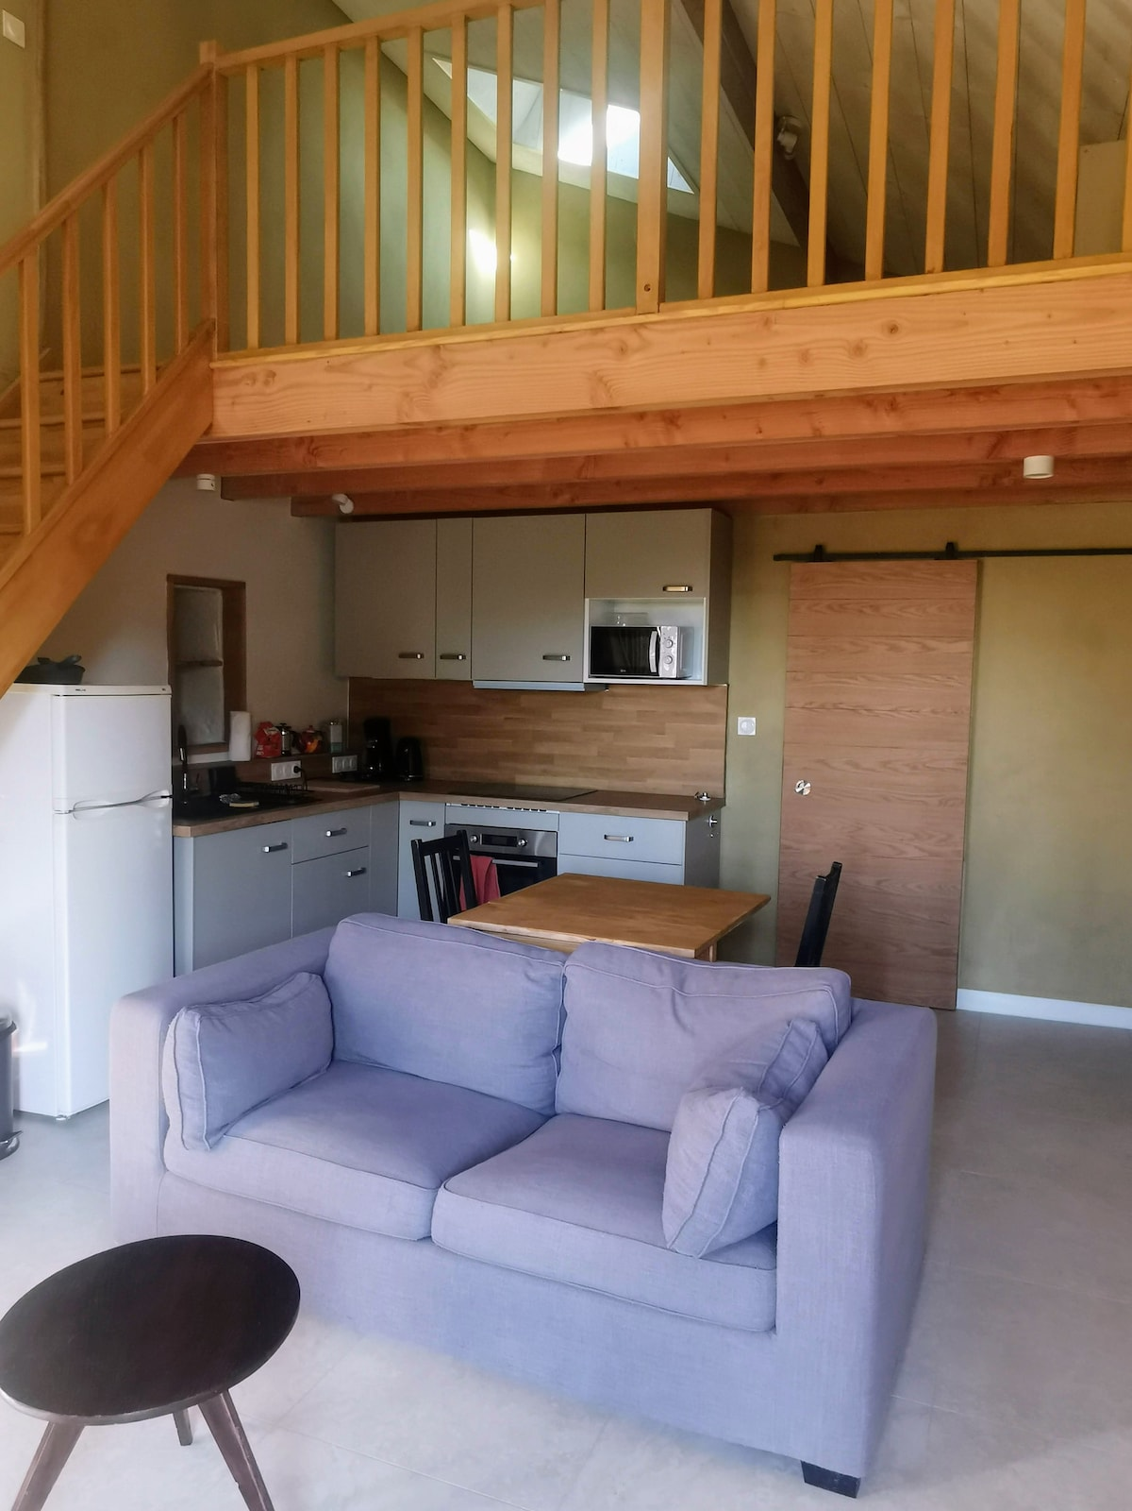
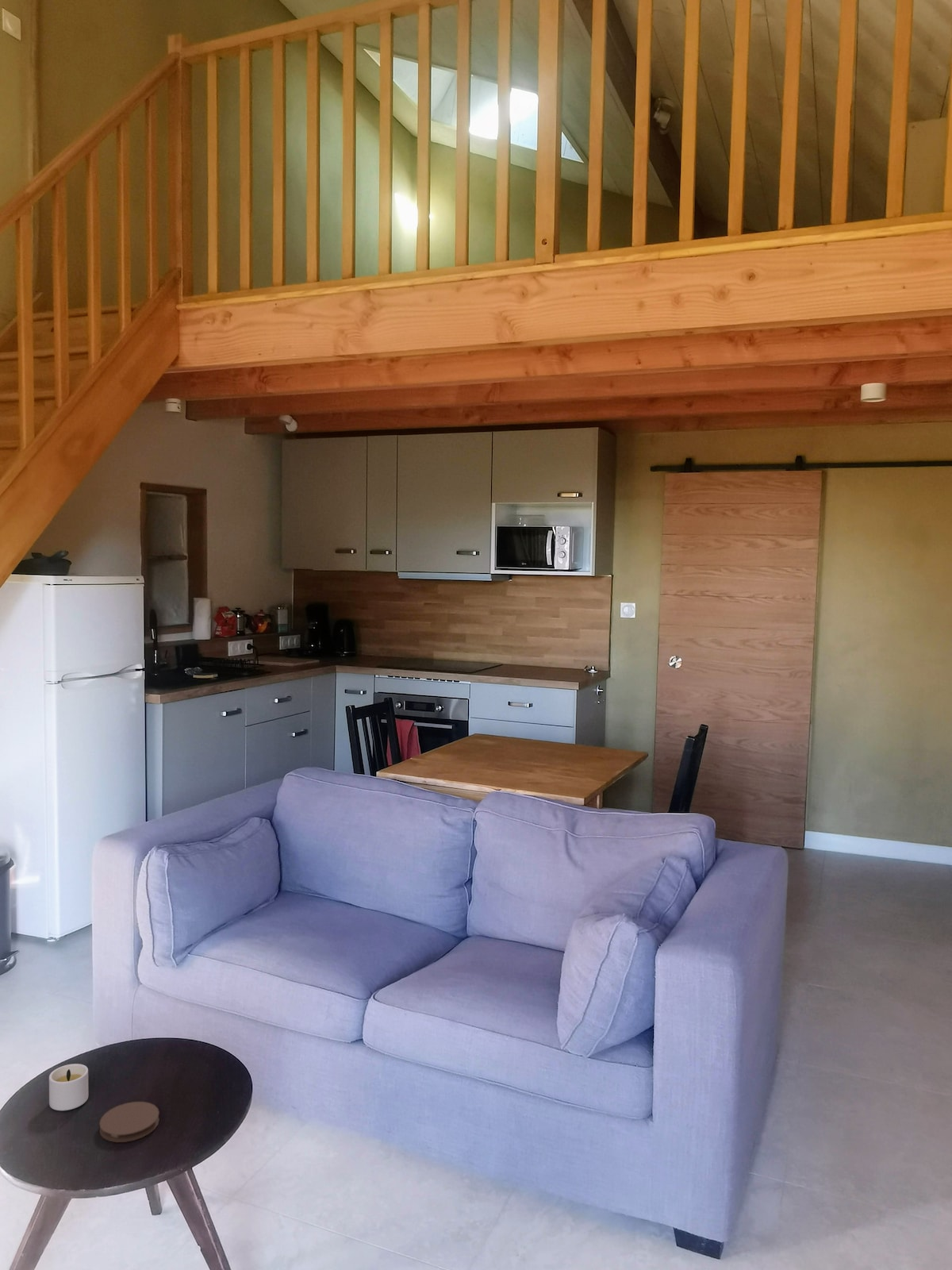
+ coaster [98,1101,160,1143]
+ candle [48,1063,89,1111]
